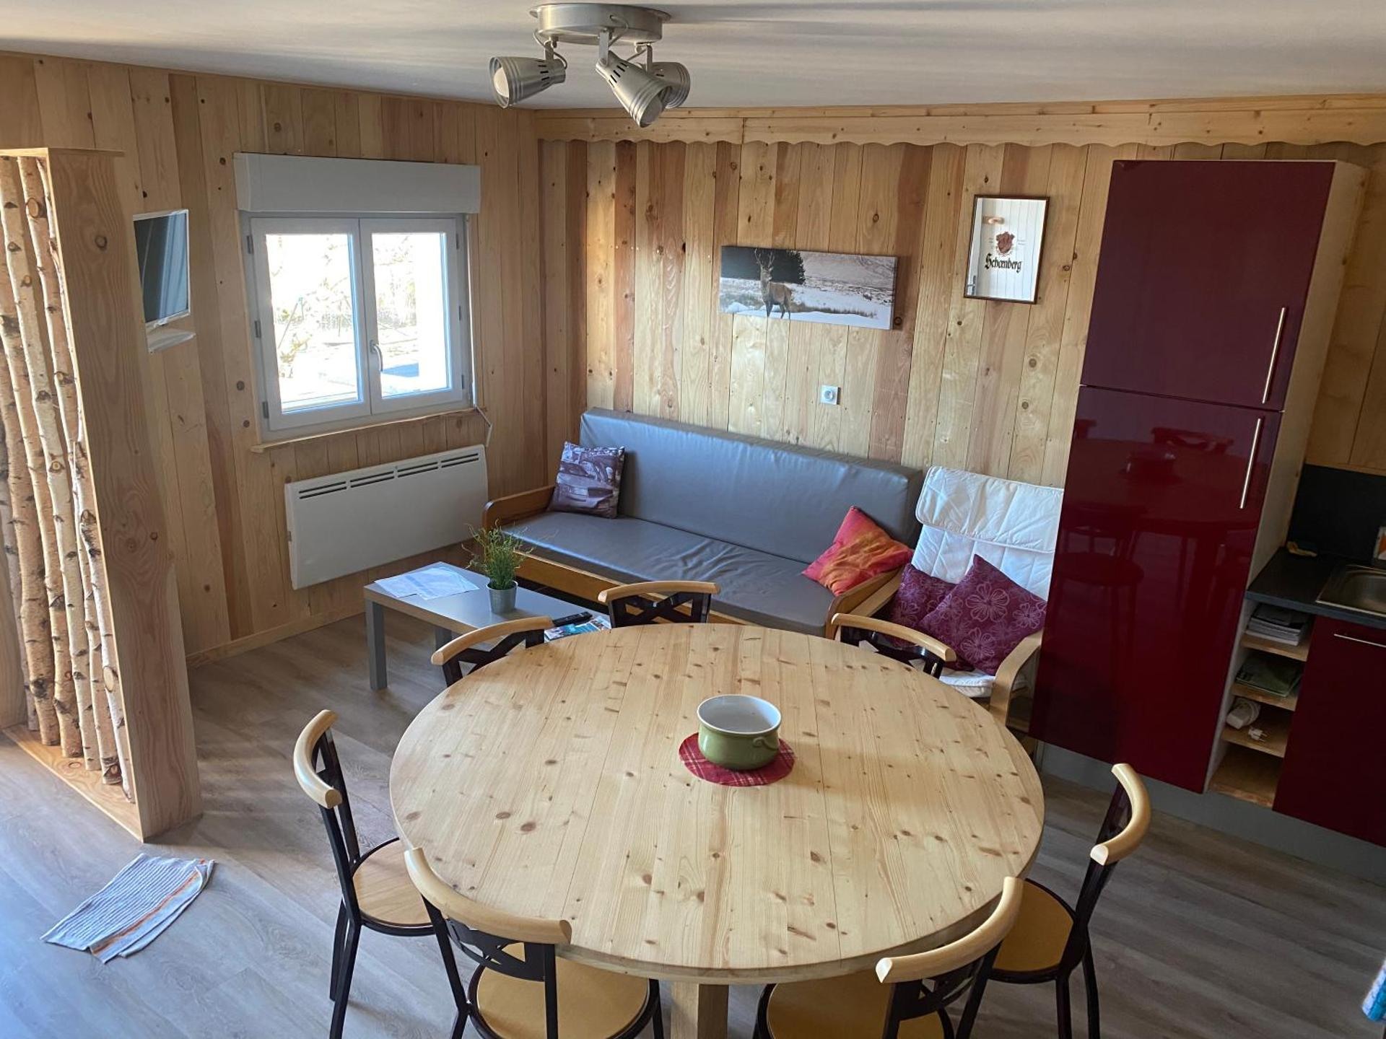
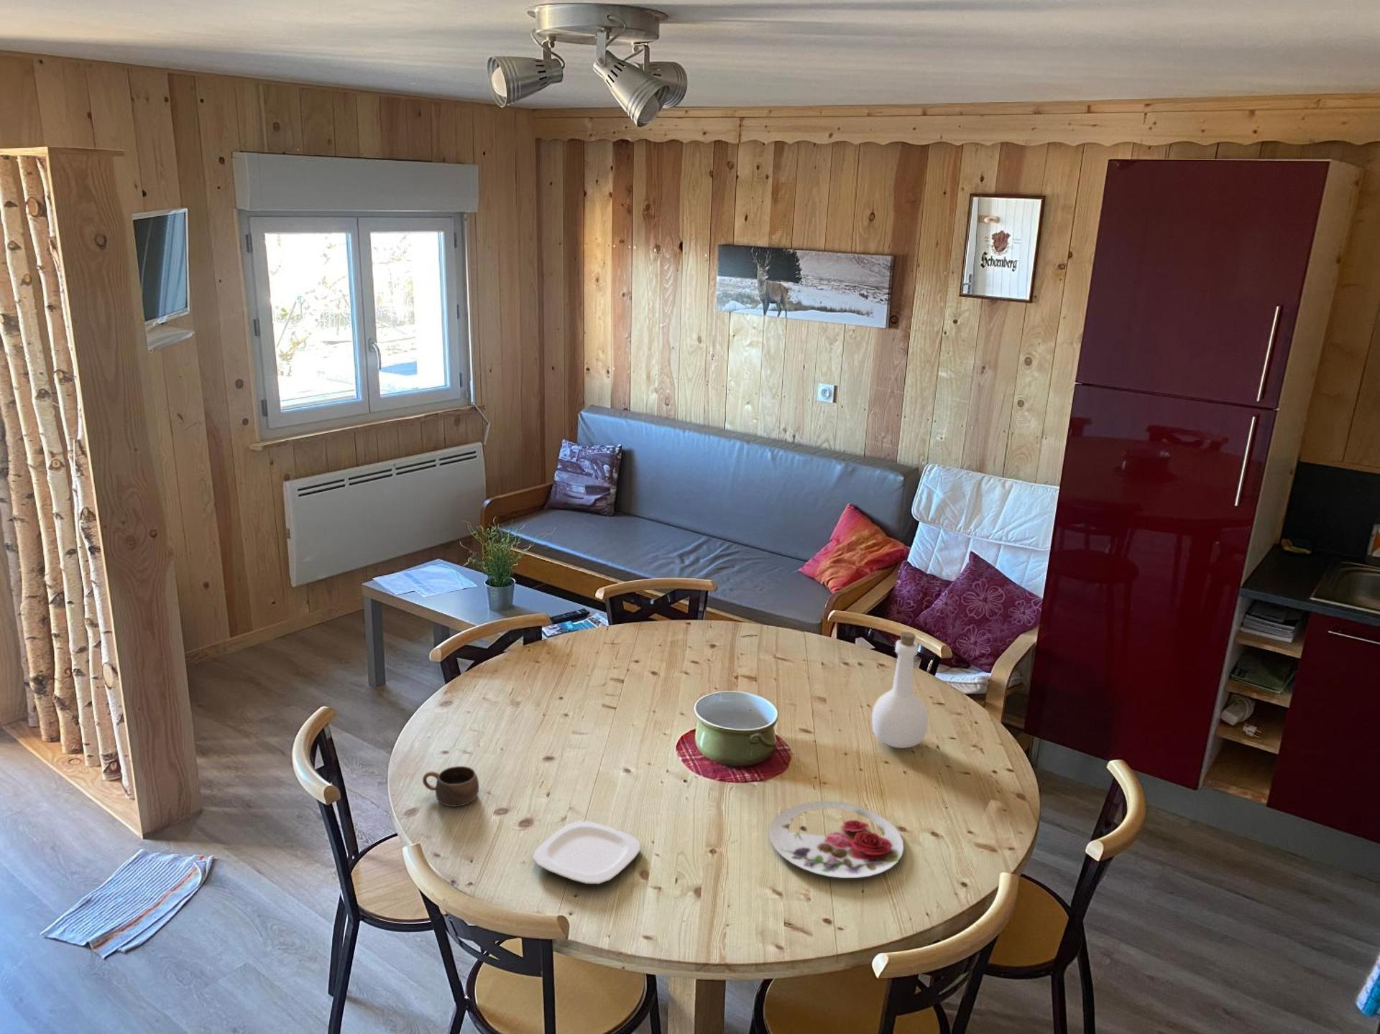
+ bottle [871,631,929,749]
+ plate [768,800,904,879]
+ cup [422,766,480,807]
+ plate [531,821,641,884]
